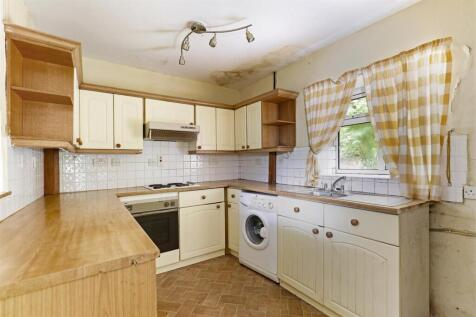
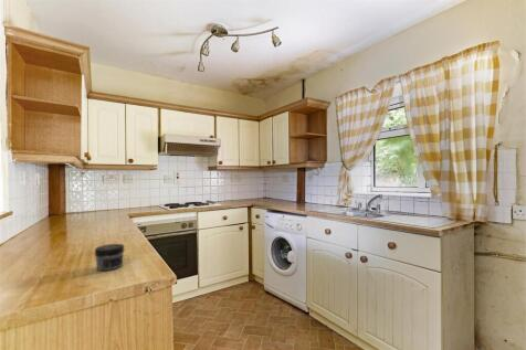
+ jar [93,243,125,272]
